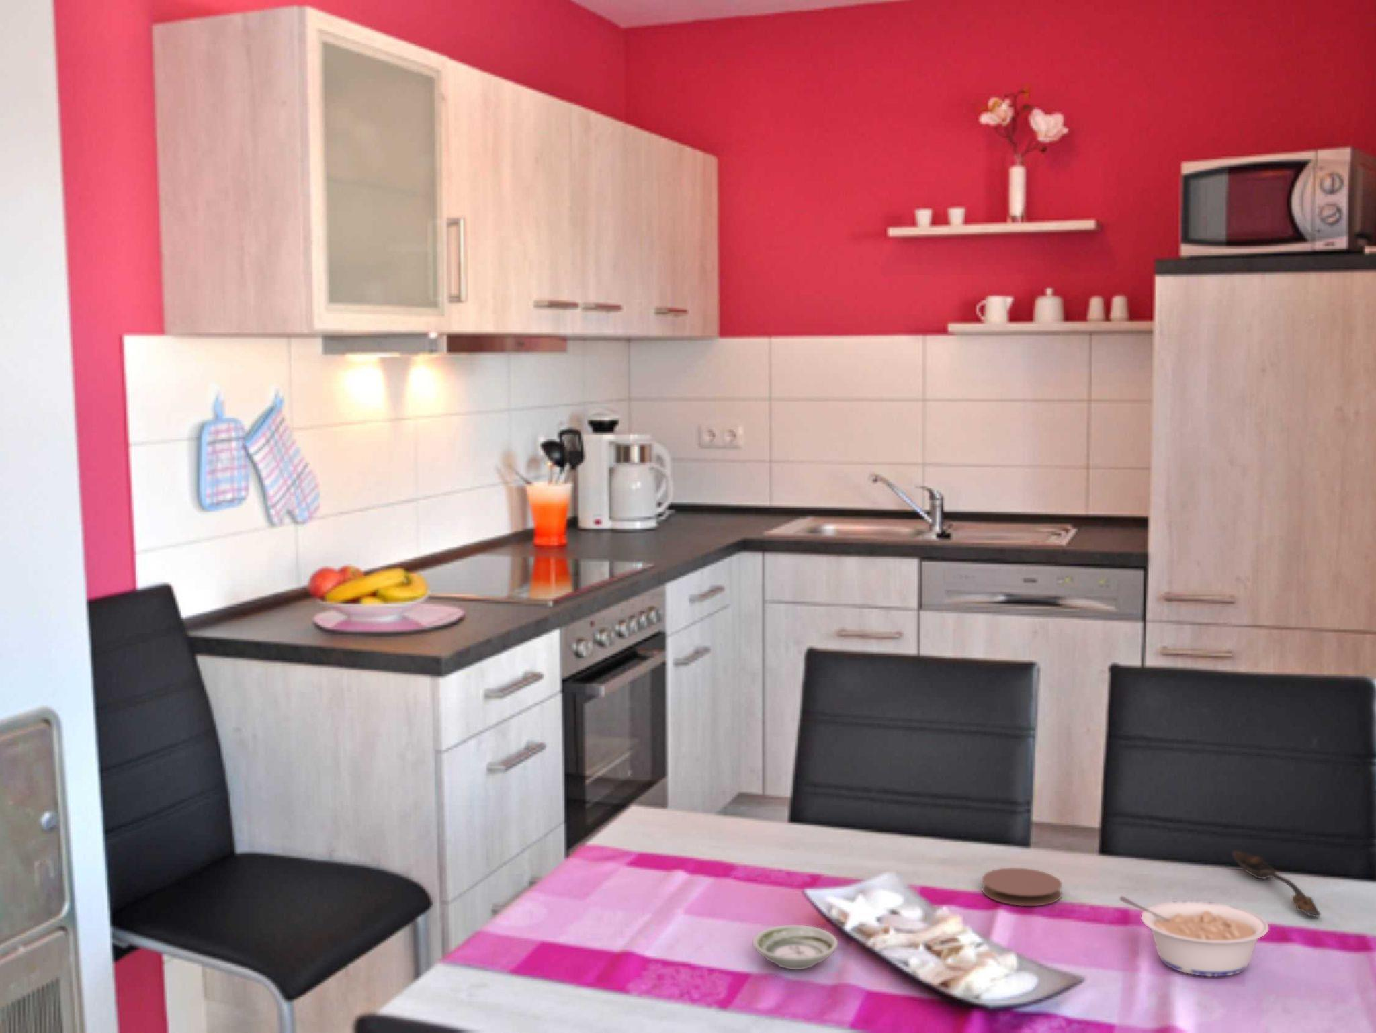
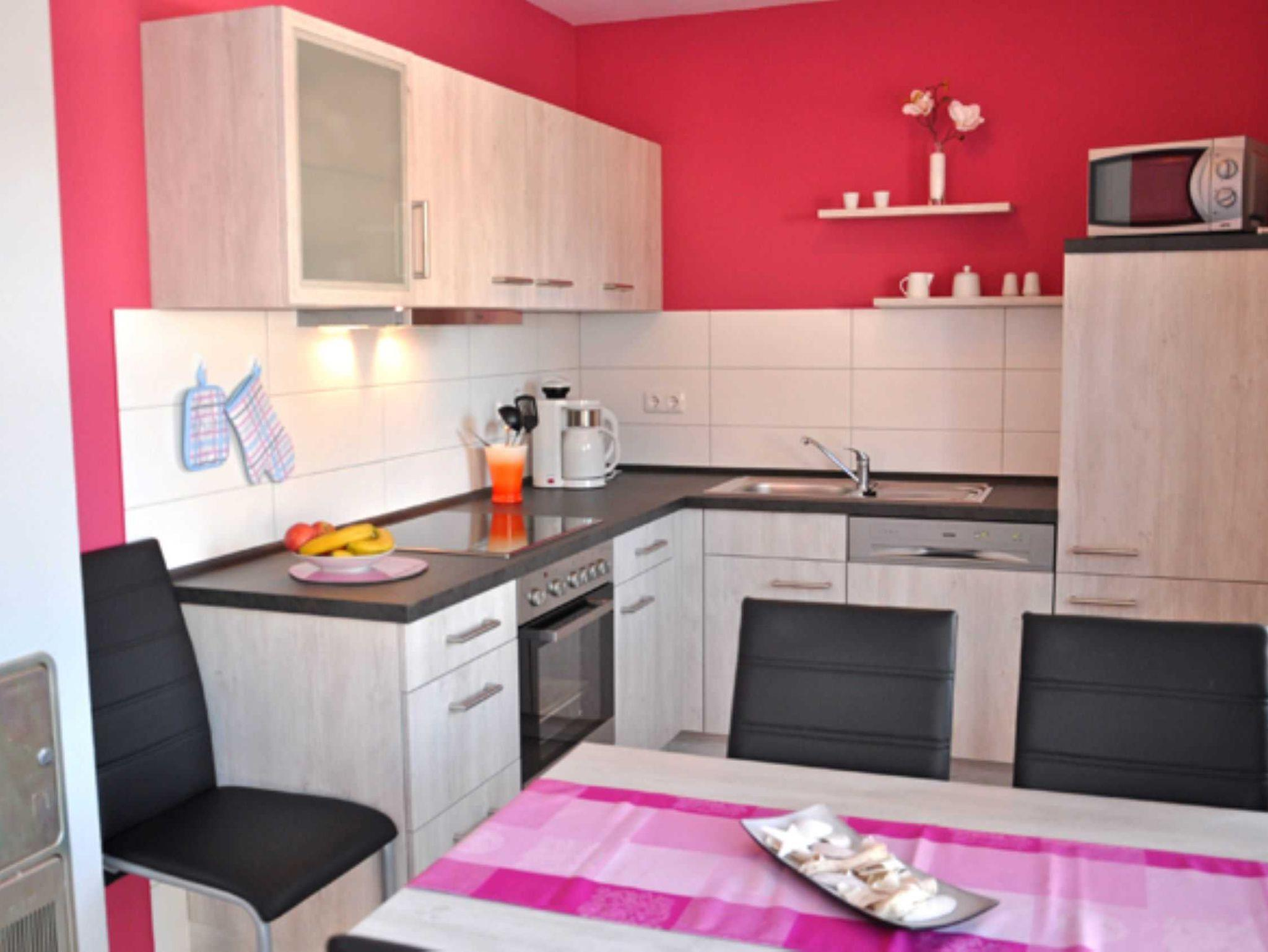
- legume [1119,895,1270,978]
- saucer [752,924,839,970]
- spoon [1231,851,1321,918]
- coaster [981,867,1062,907]
